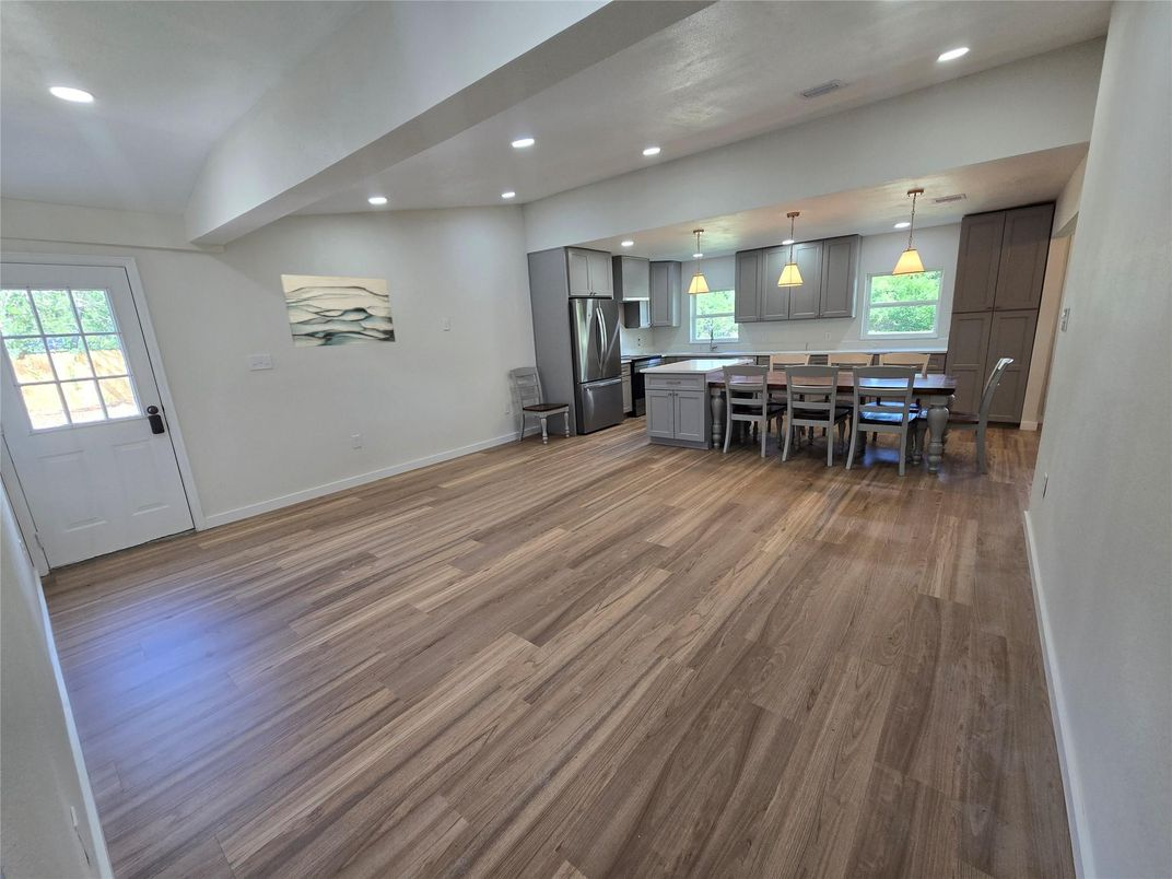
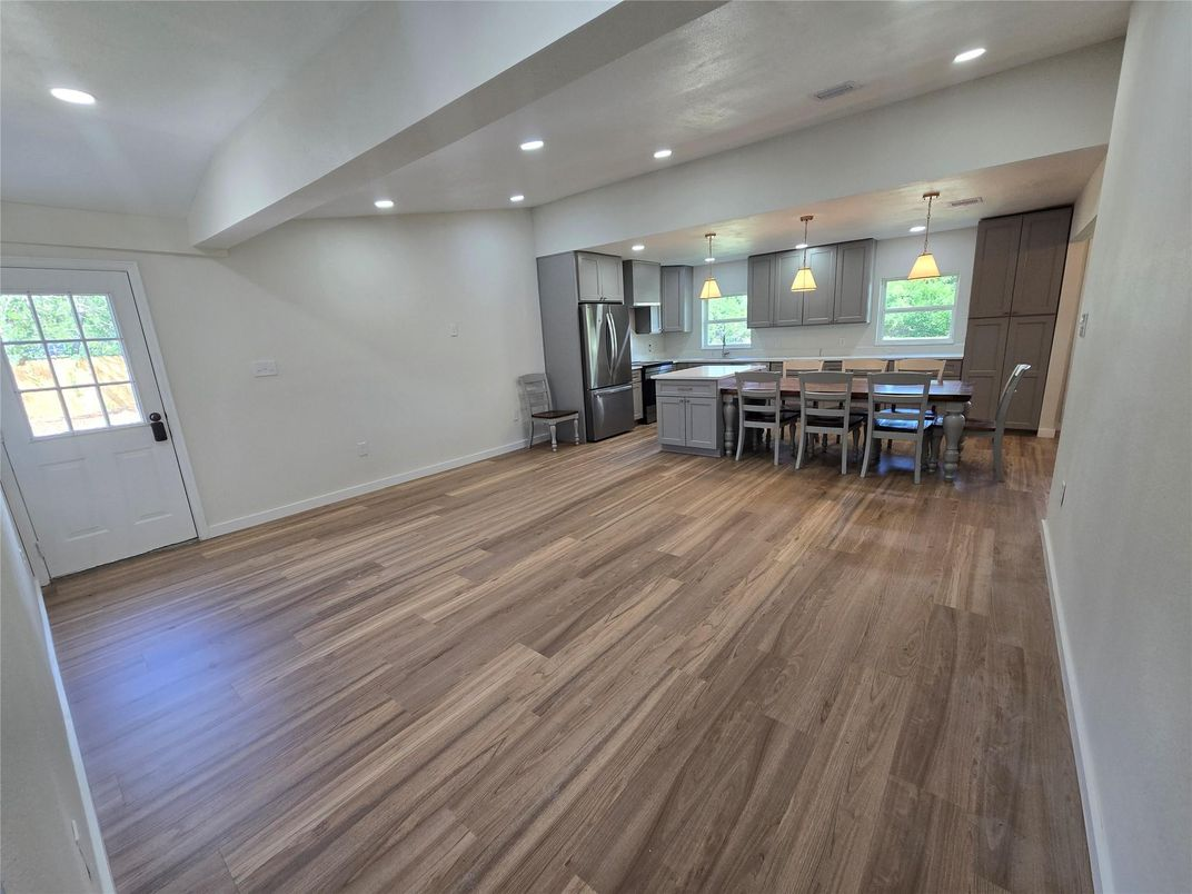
- wall art [280,273,397,349]
